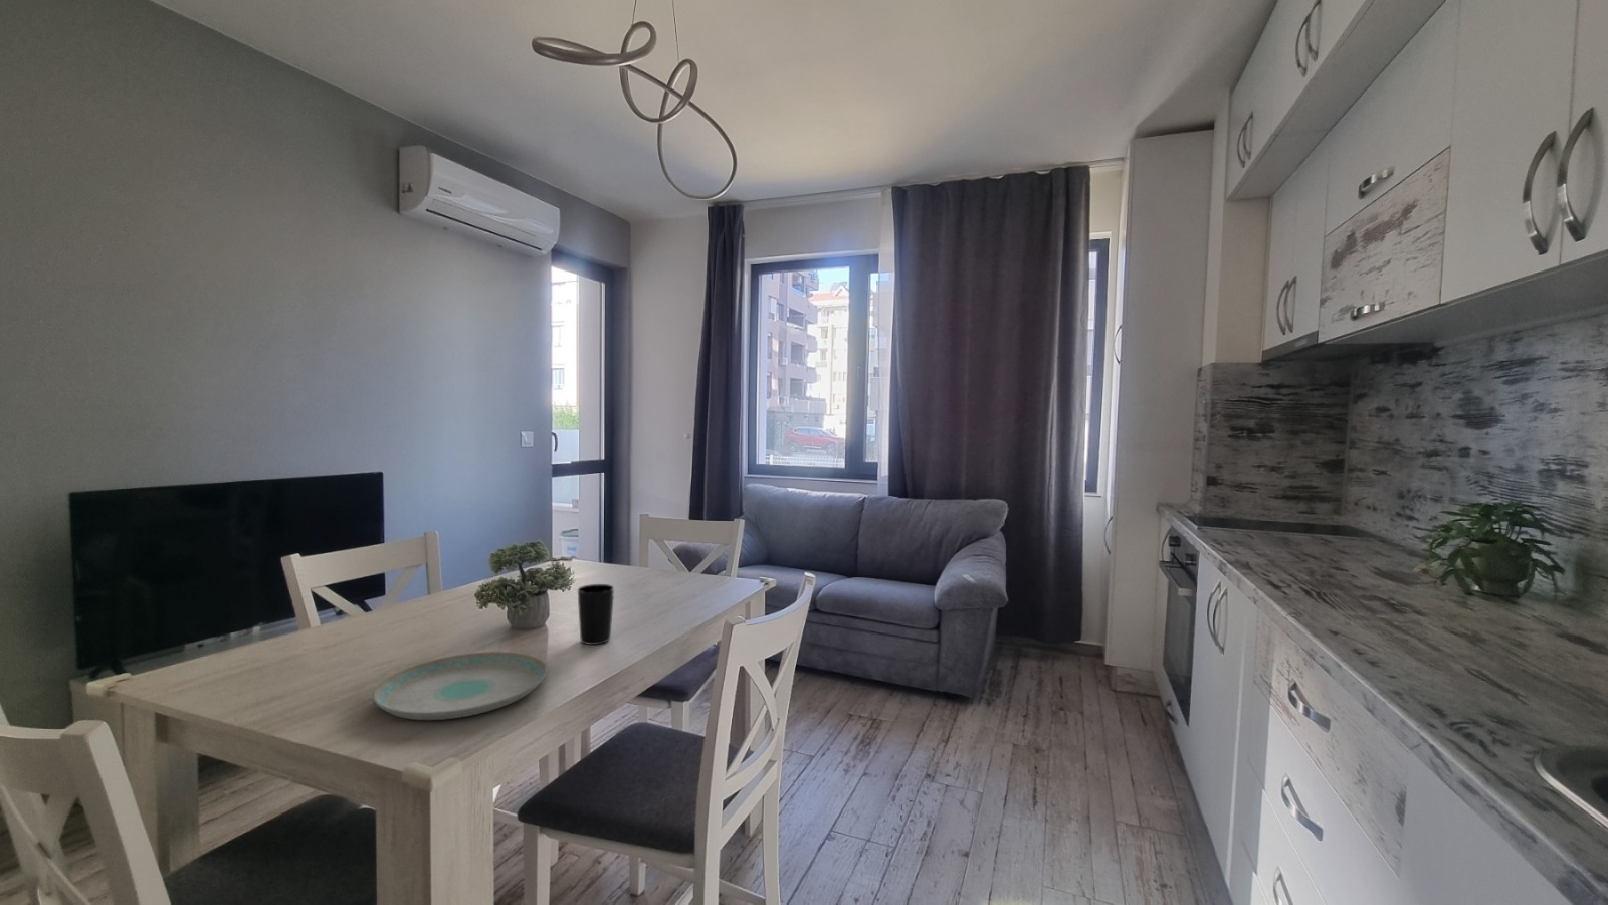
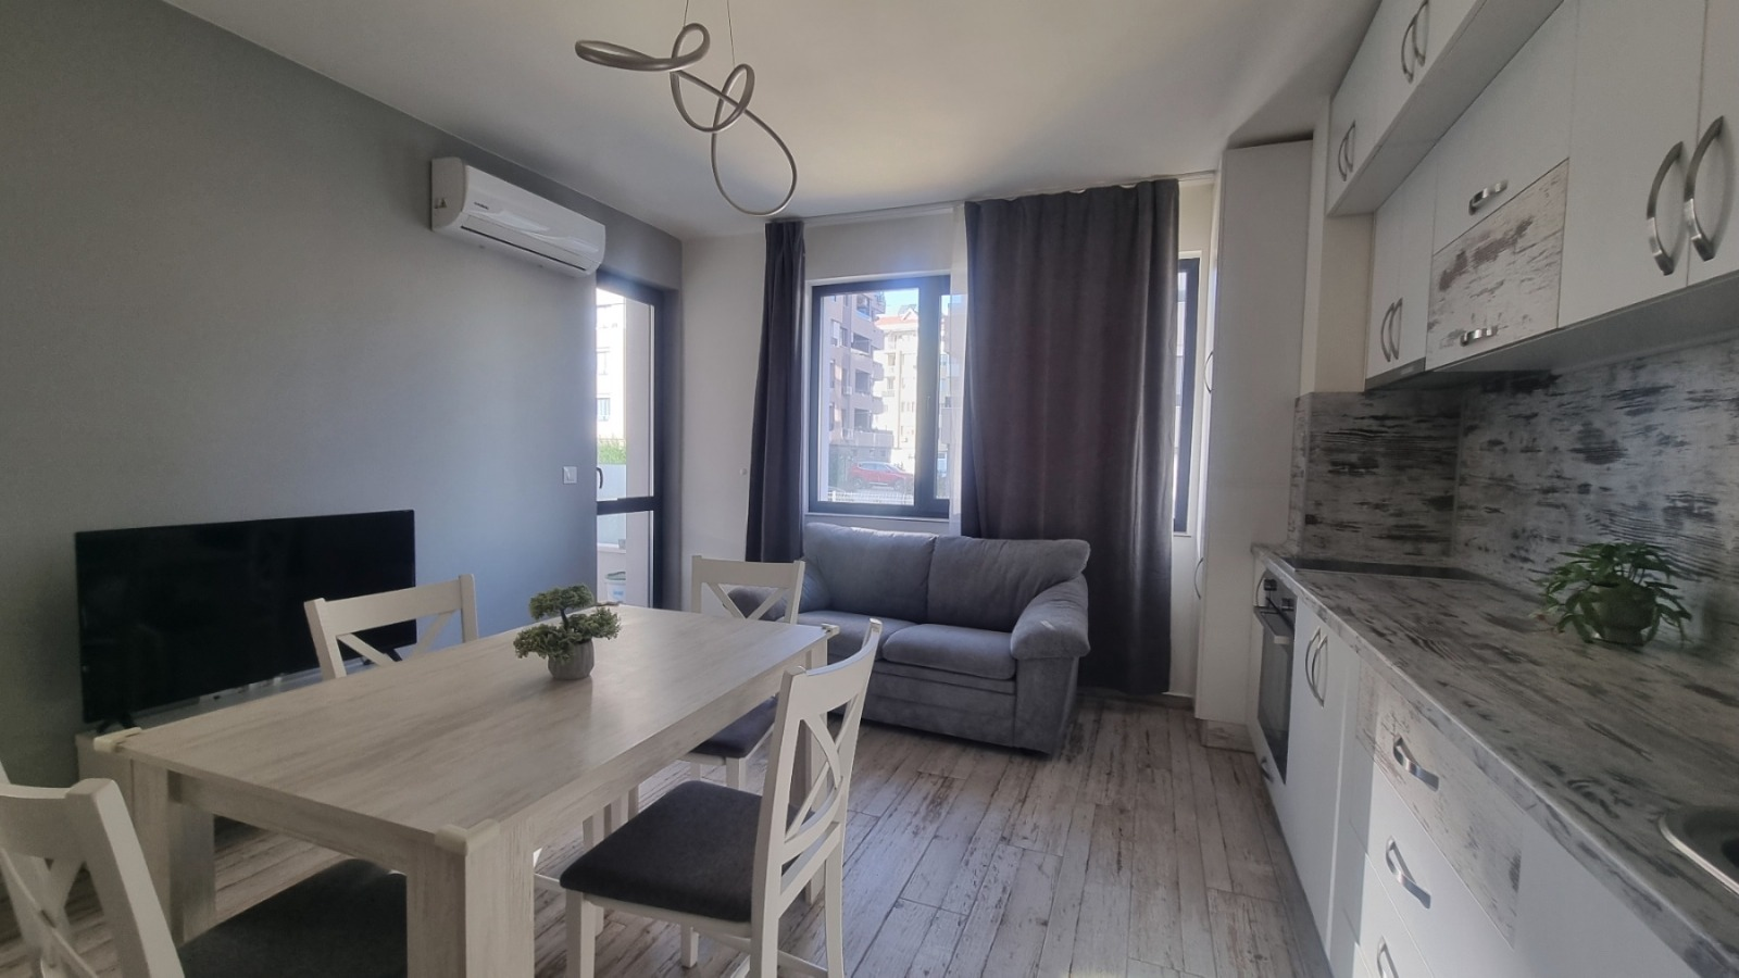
- plate [372,651,548,720]
- cup [576,583,615,645]
